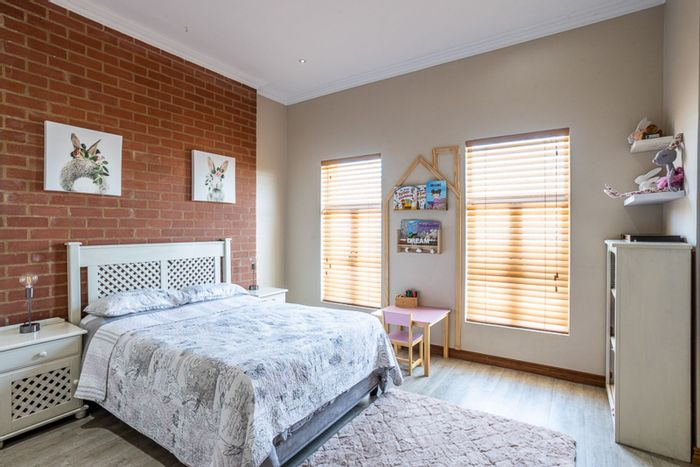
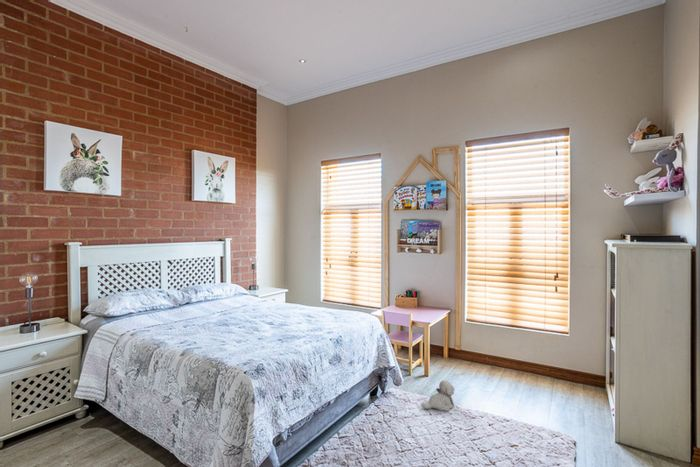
+ plush toy [420,379,456,412]
